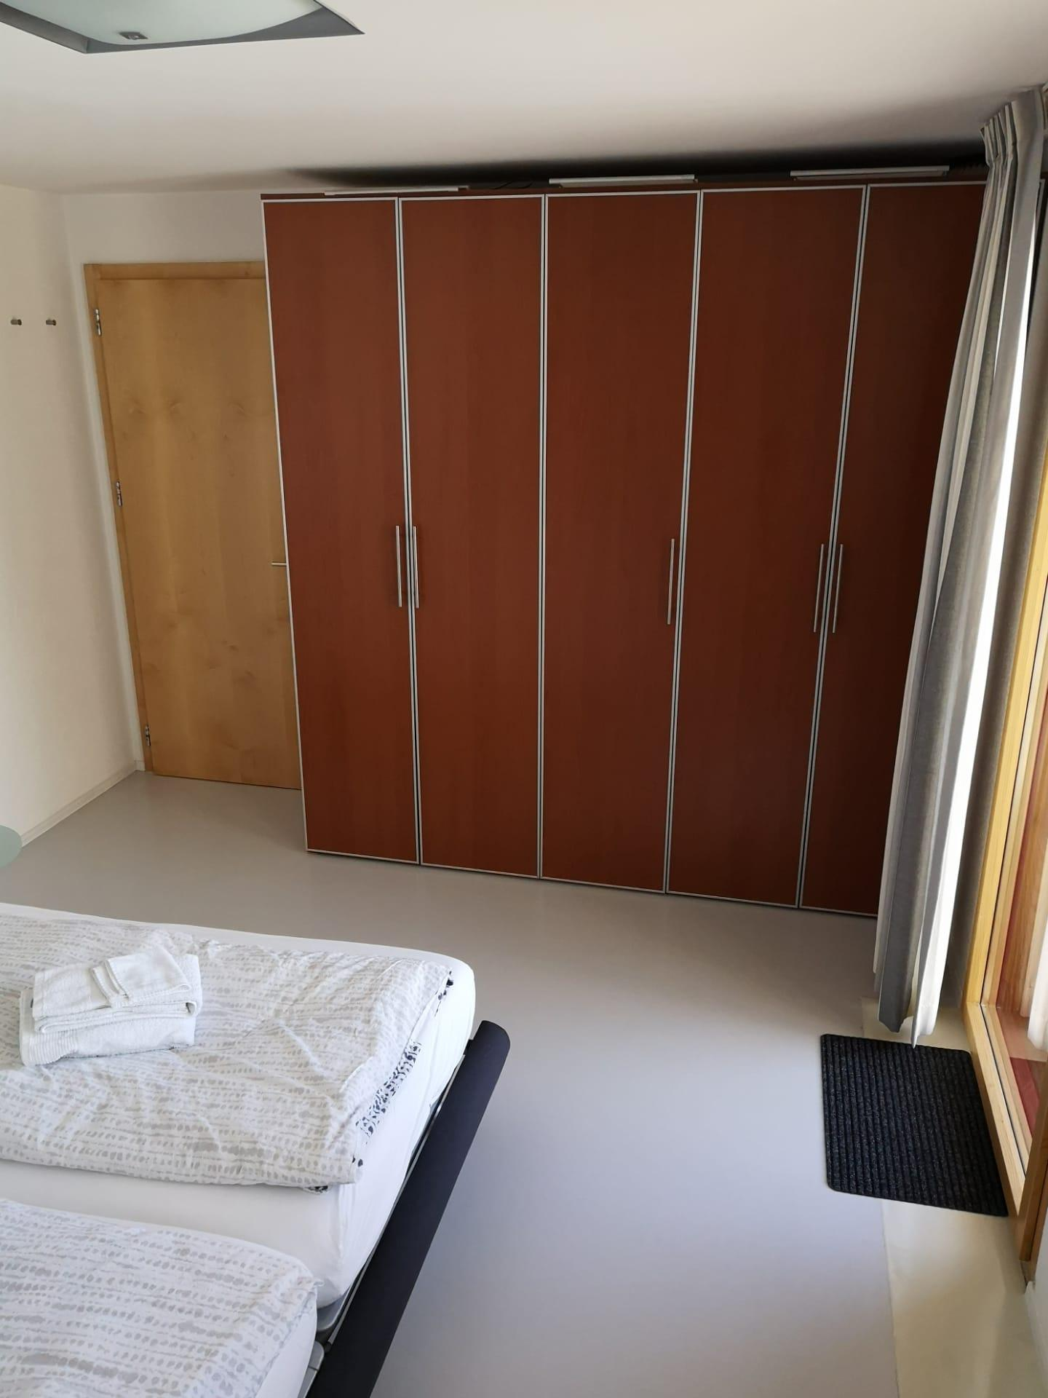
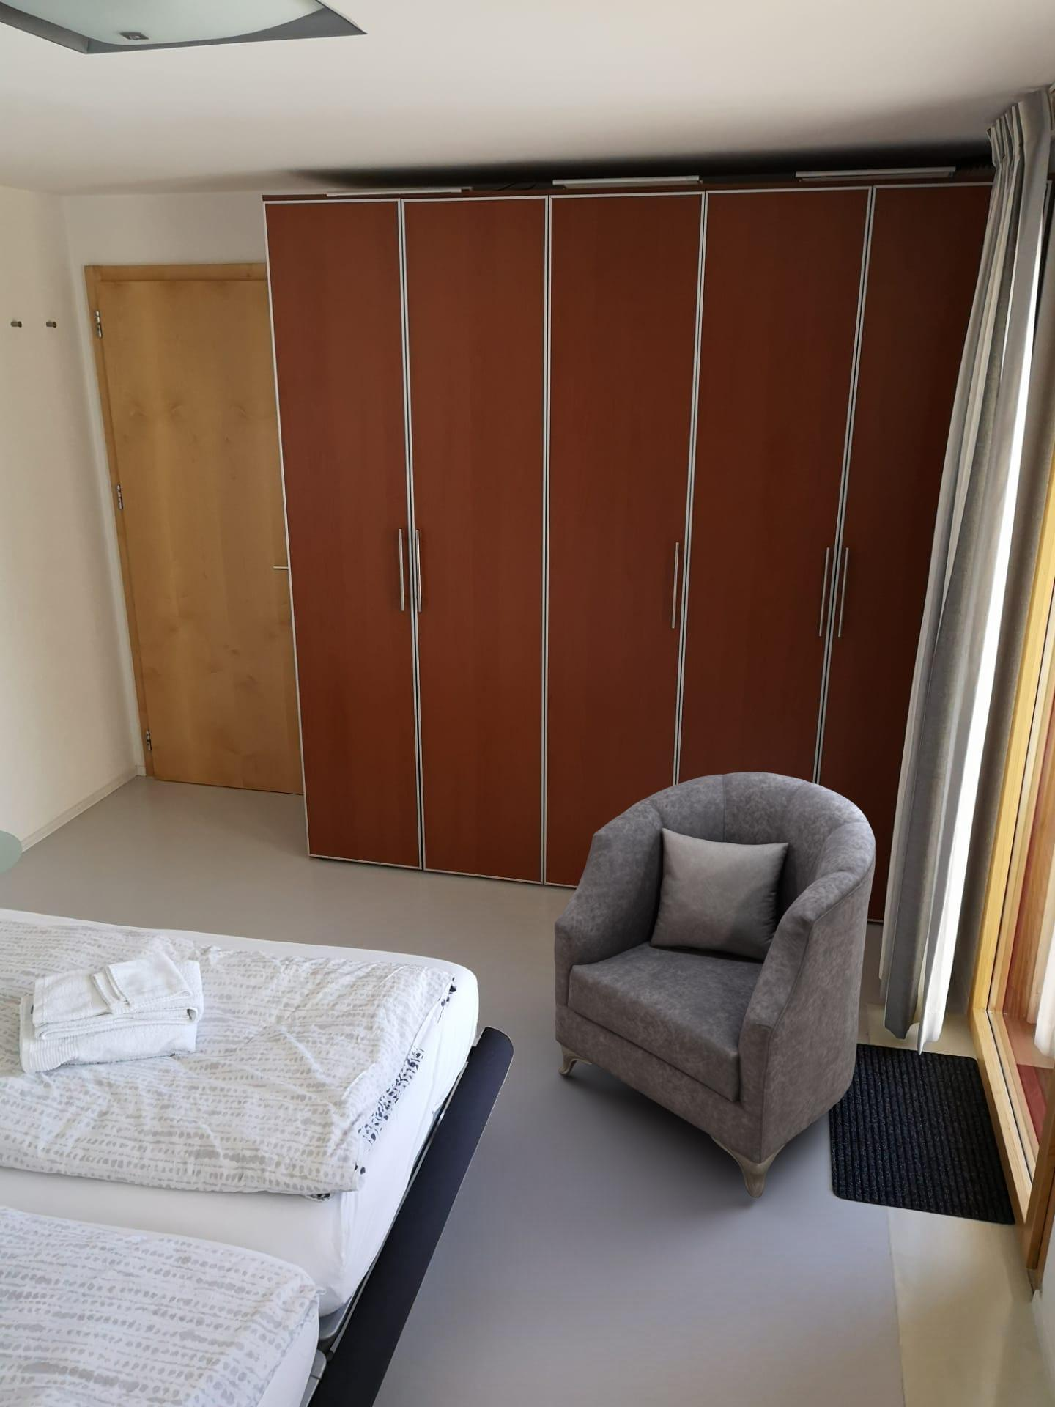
+ armchair [553,771,877,1199]
